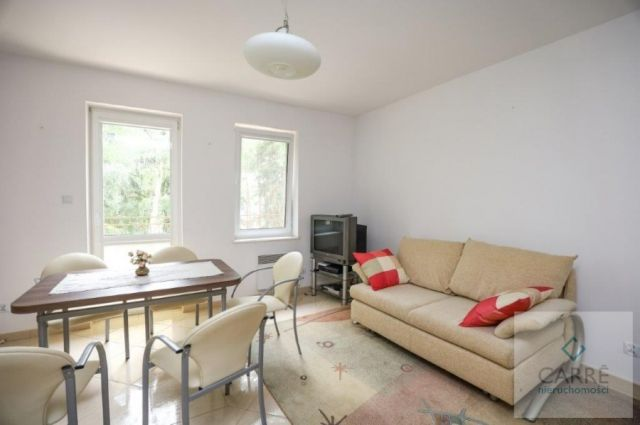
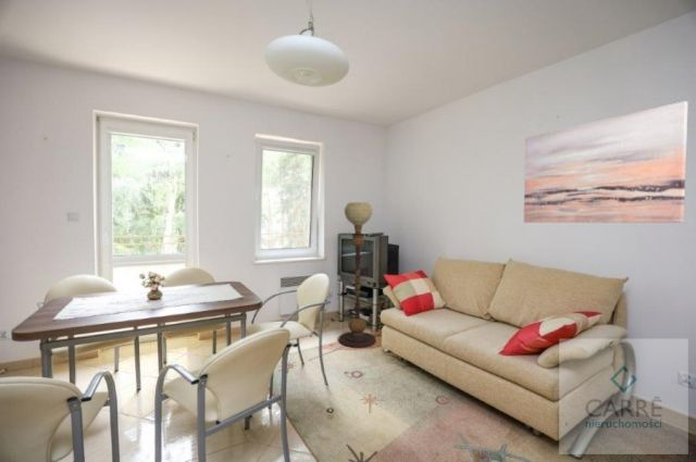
+ wall art [523,100,688,224]
+ floor lamp [337,201,377,349]
